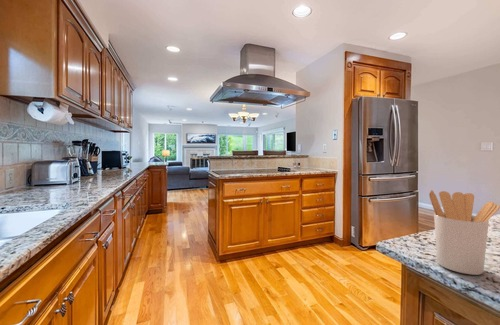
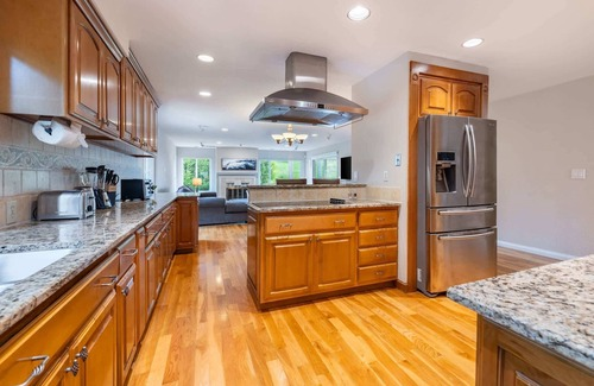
- utensil holder [428,189,500,276]
